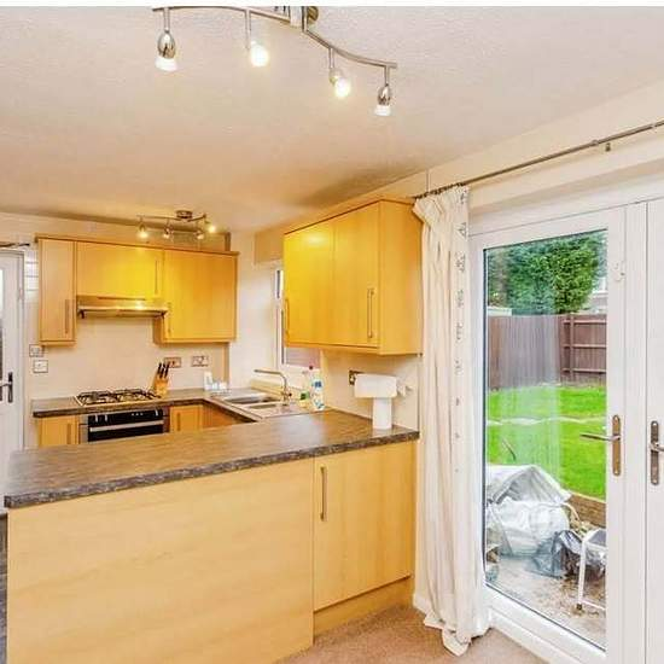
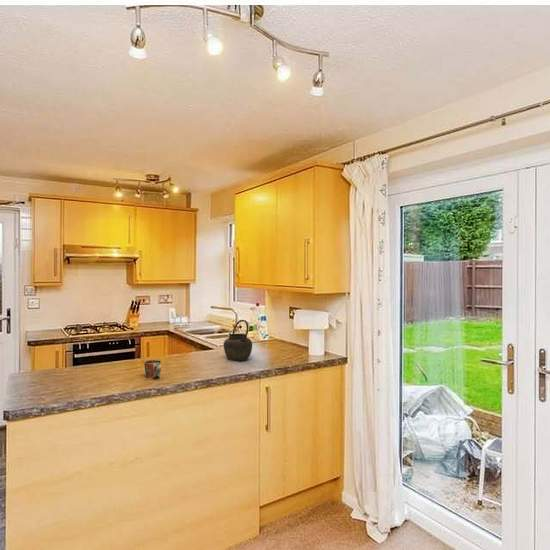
+ kettle [222,319,253,362]
+ mug [141,359,162,380]
